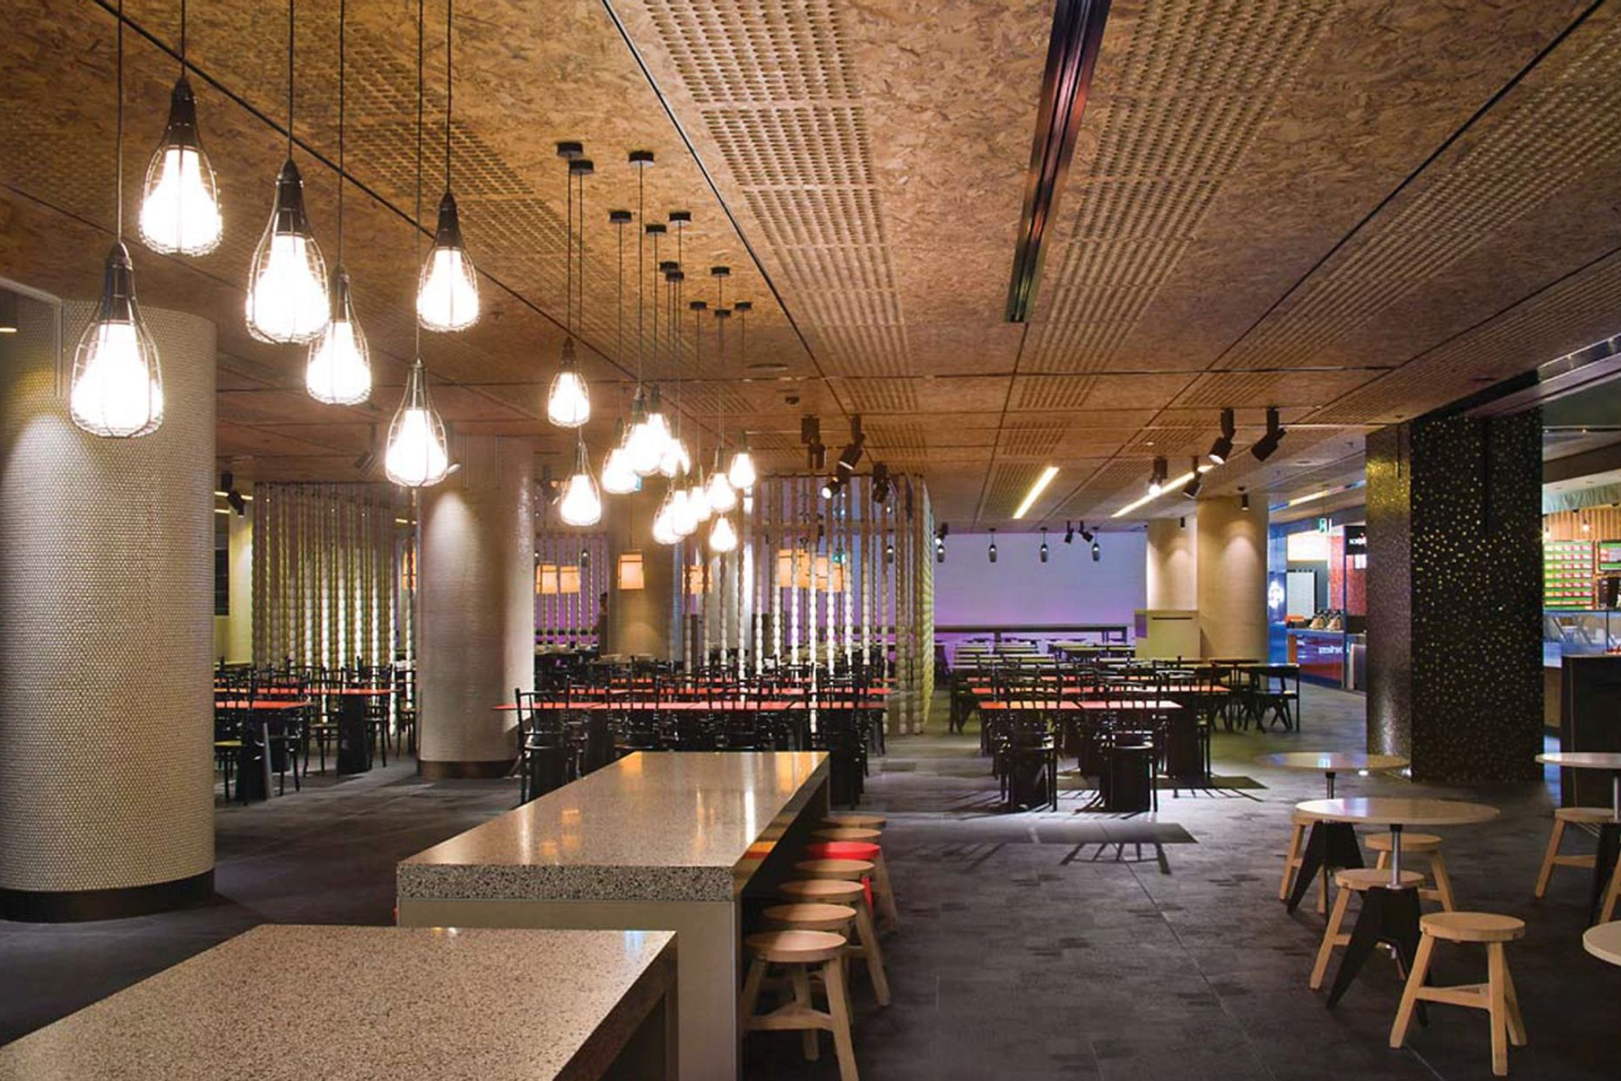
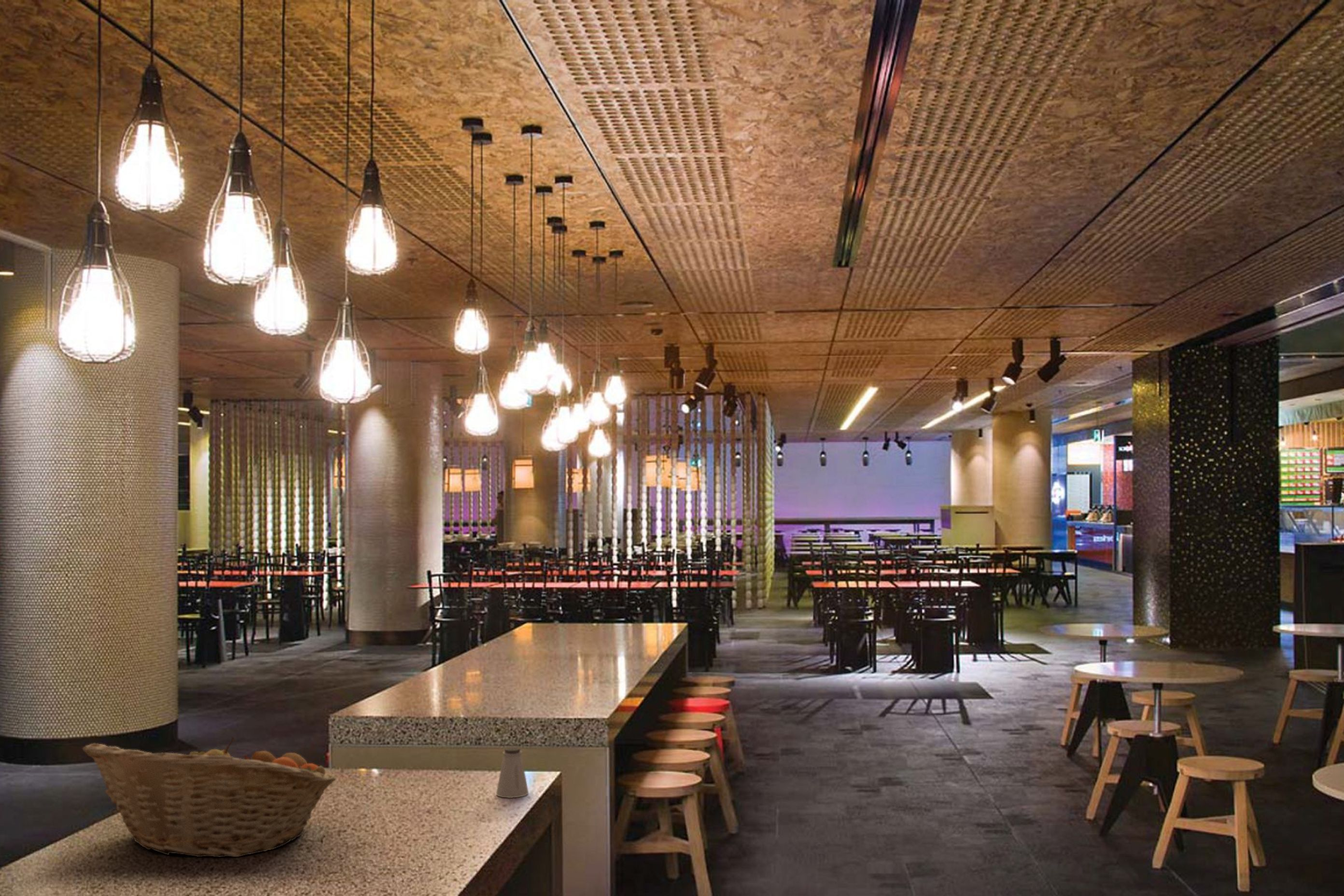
+ saltshaker [496,747,529,798]
+ fruit basket [82,736,337,858]
